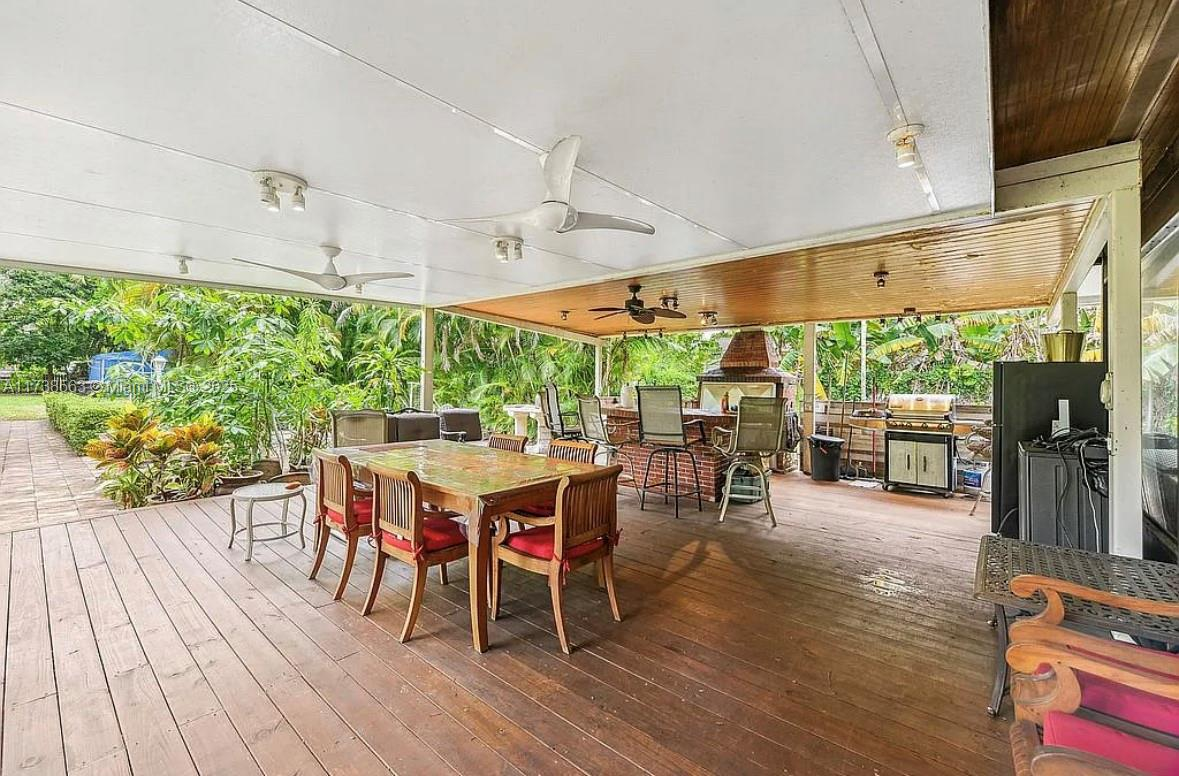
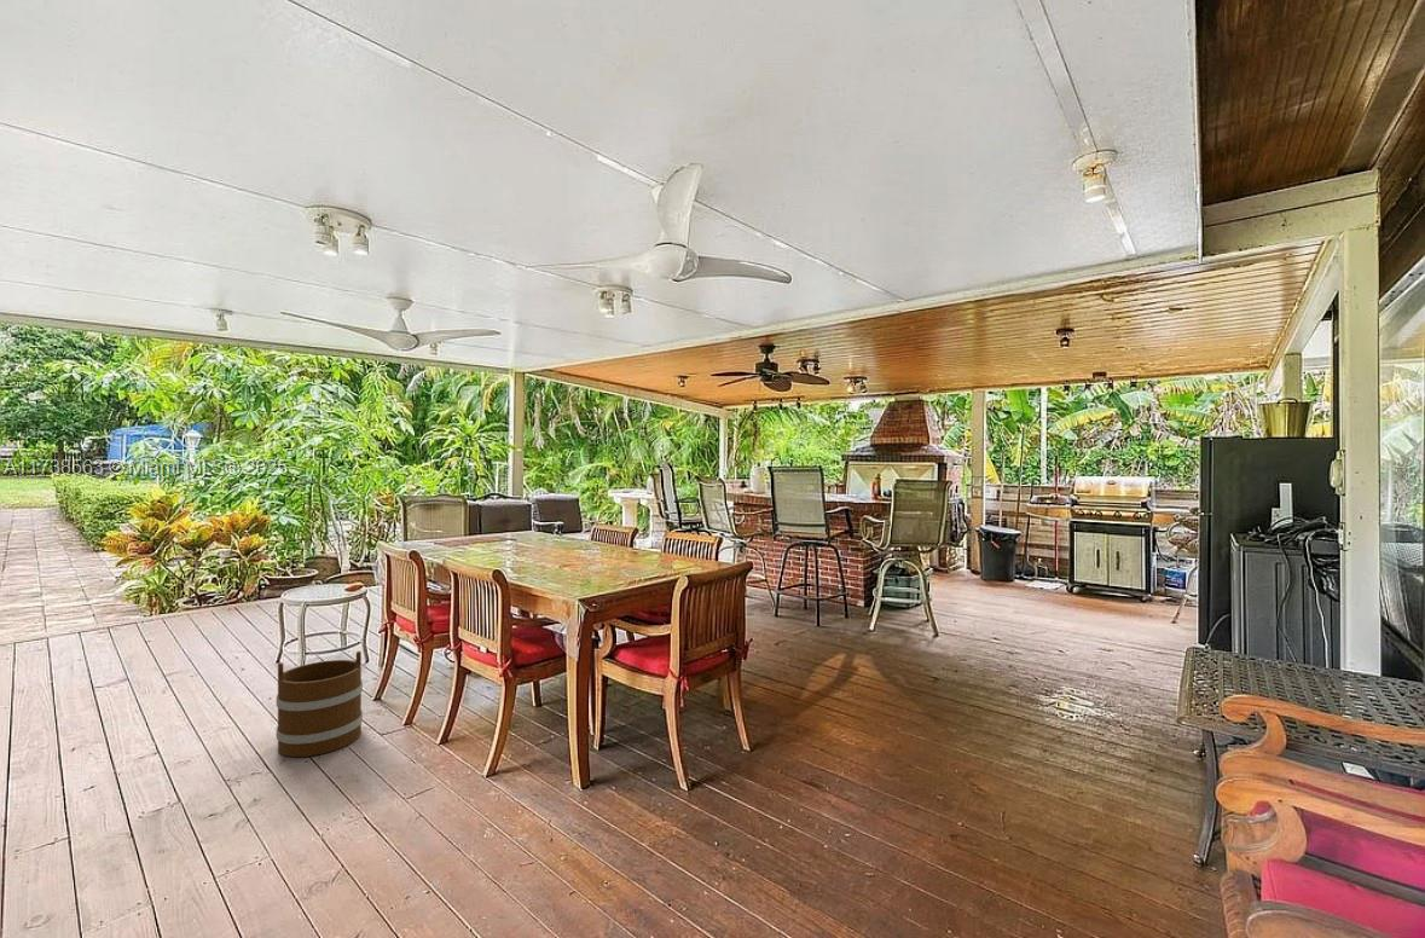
+ bucket [276,650,364,758]
